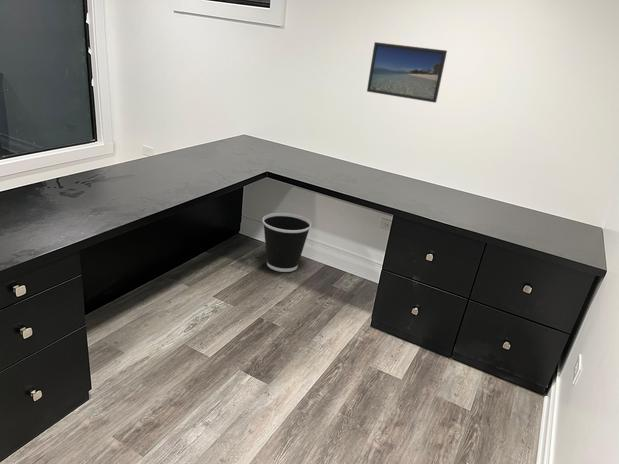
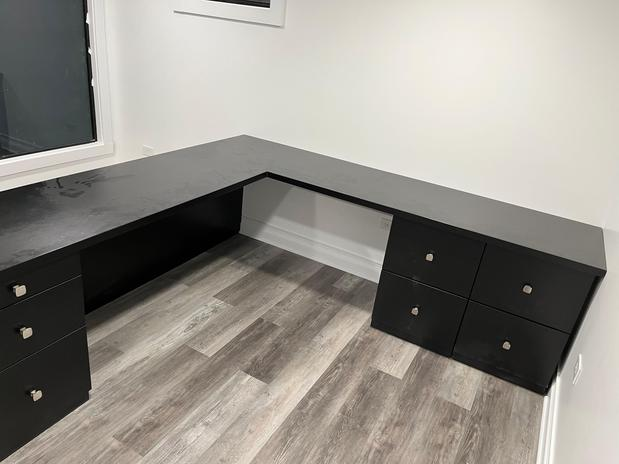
- wastebasket [262,212,312,273]
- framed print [366,41,448,104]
